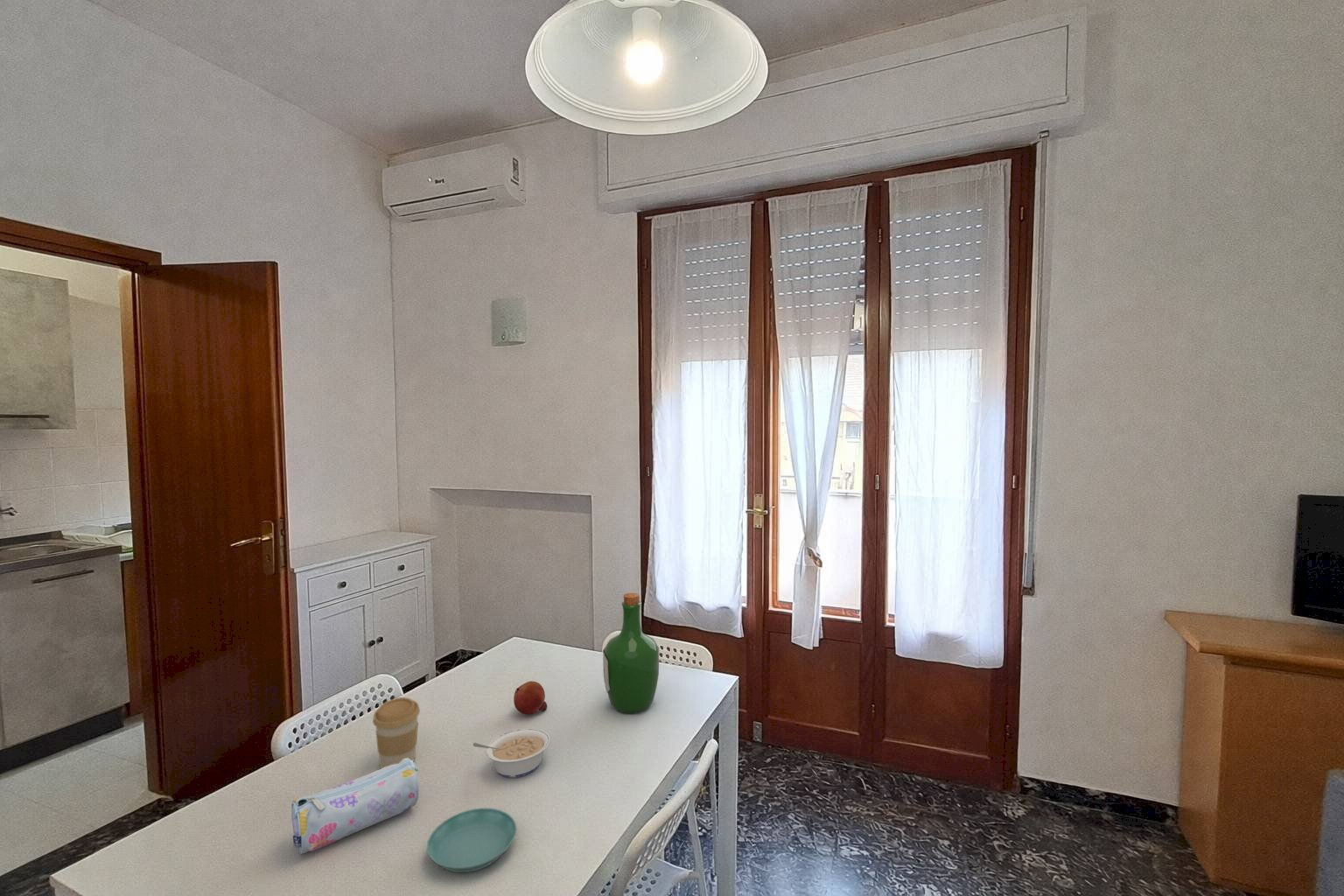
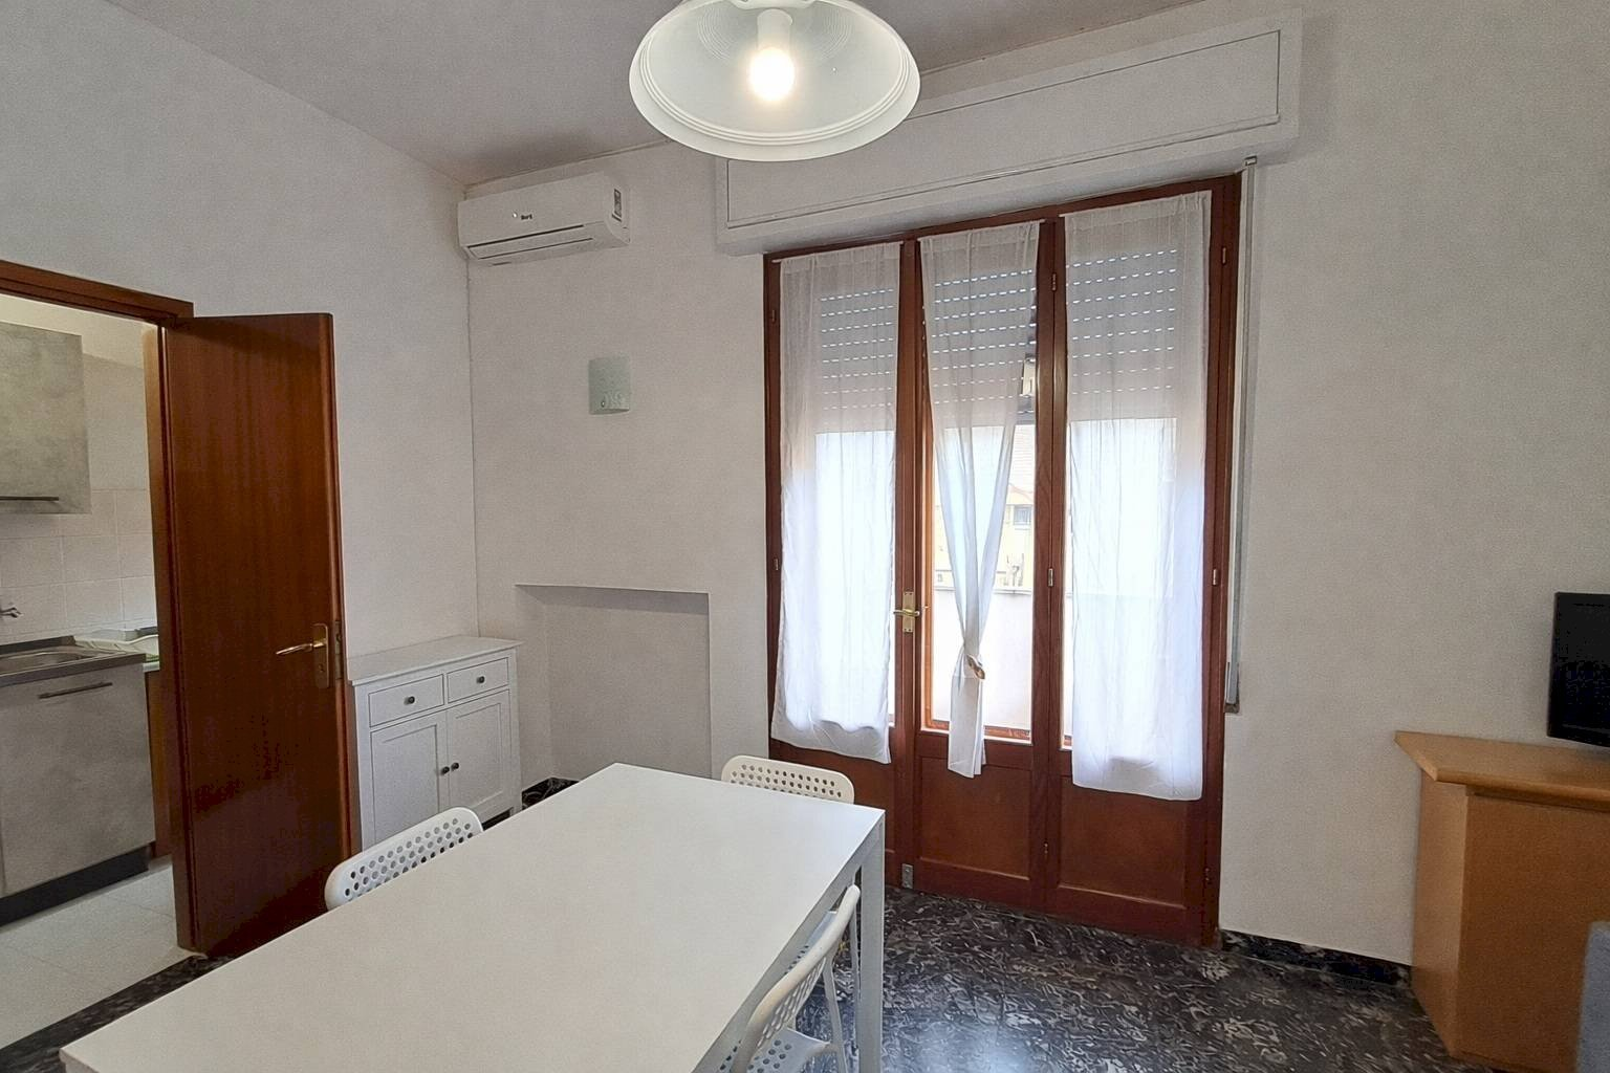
- pencil case [290,758,420,855]
- fruit [513,680,549,716]
- saucer [426,807,517,873]
- legume [472,728,551,779]
- coffee cup [372,697,421,769]
- wine bottle [602,592,660,714]
